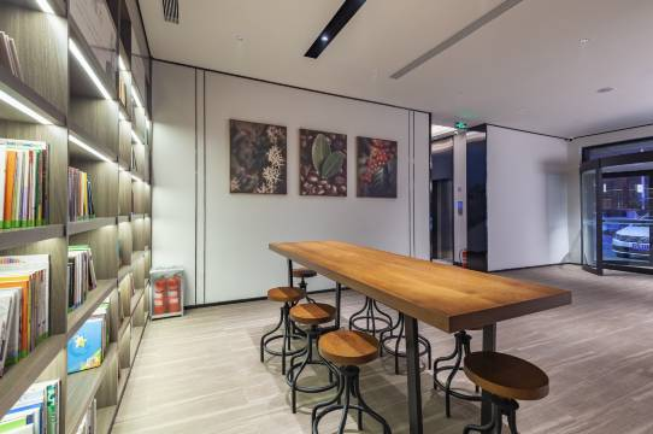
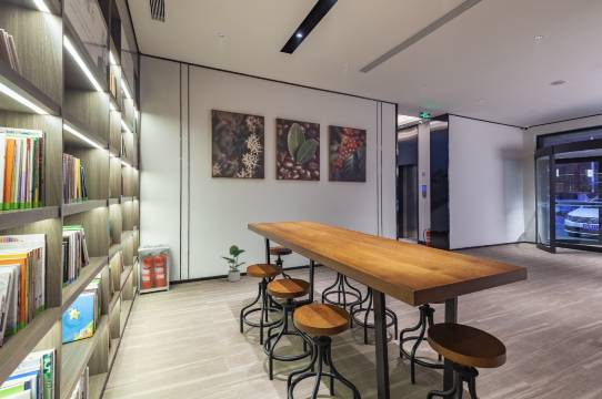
+ potted plant [221,244,247,283]
